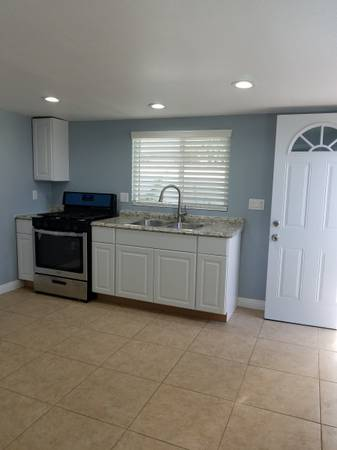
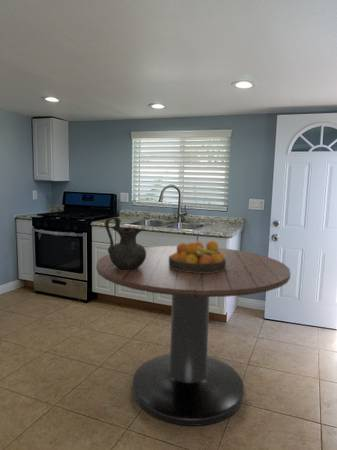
+ dining table [95,245,291,427]
+ fruit bowl [169,240,226,273]
+ pitcher [104,216,146,270]
